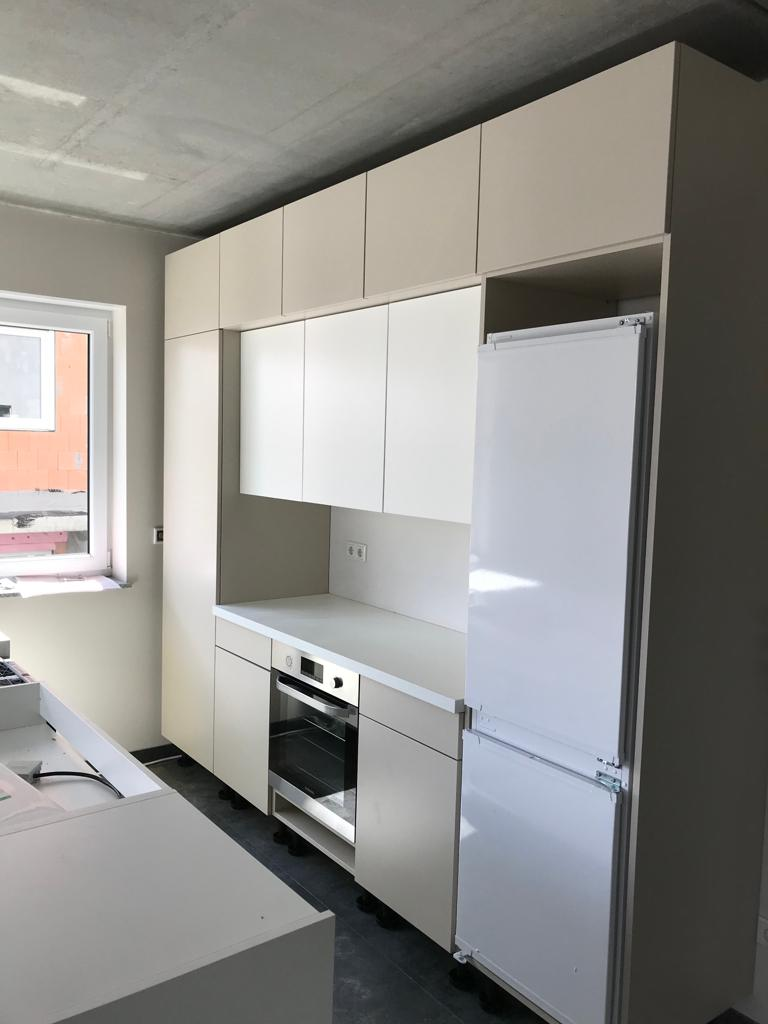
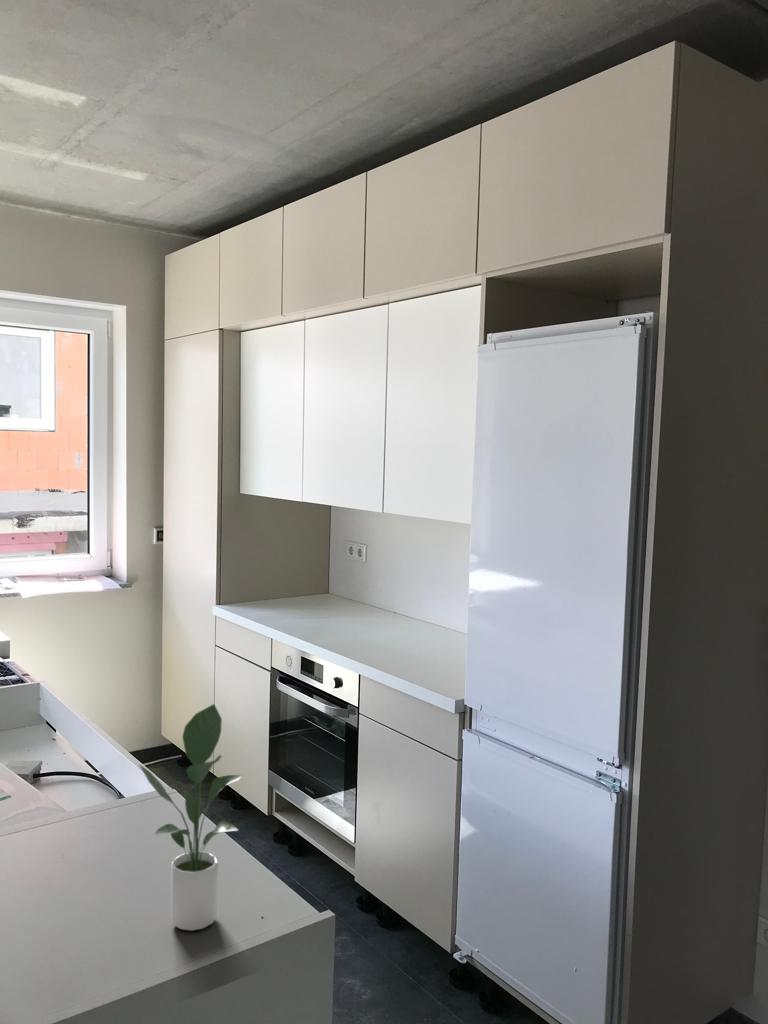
+ potted plant [138,703,244,932]
